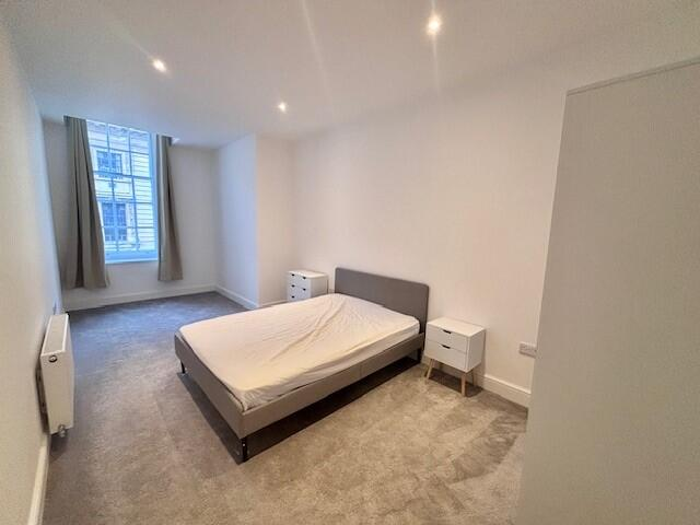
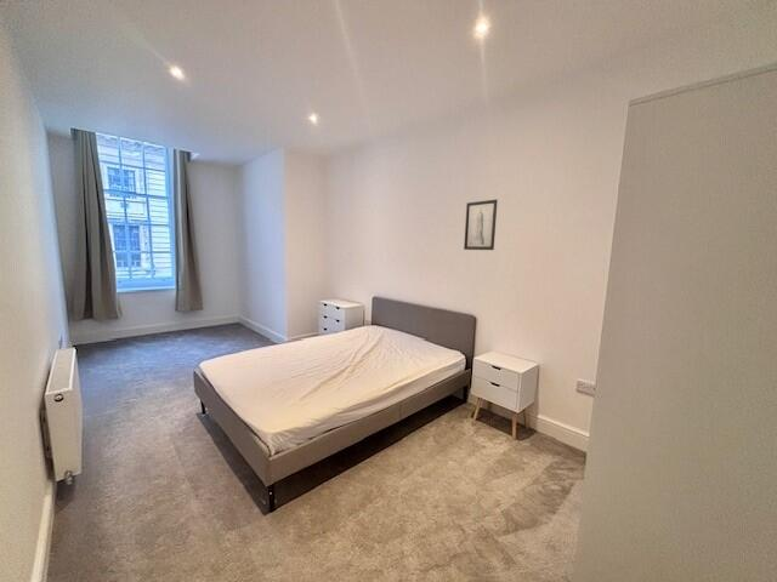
+ wall art [463,199,499,251]
